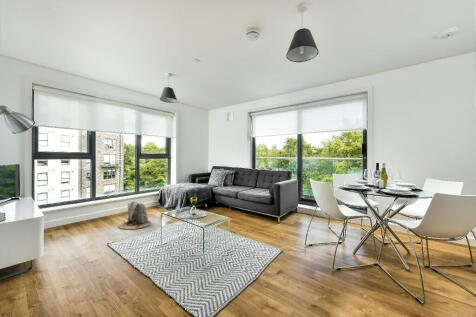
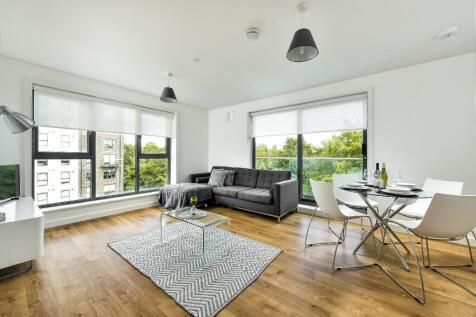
- backpack [117,200,152,230]
